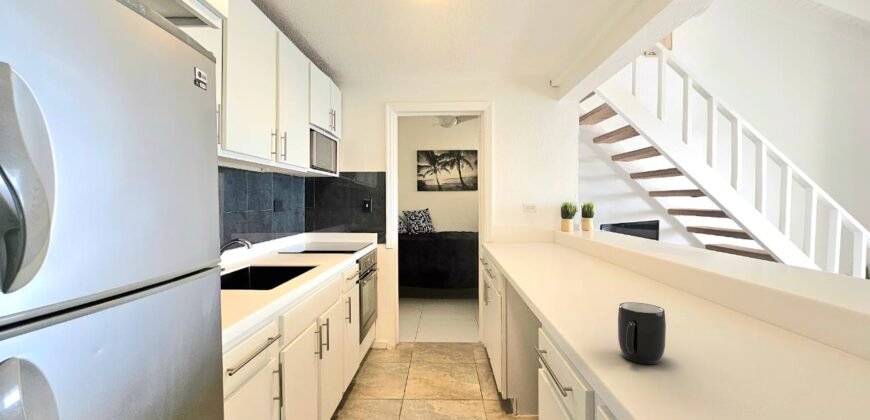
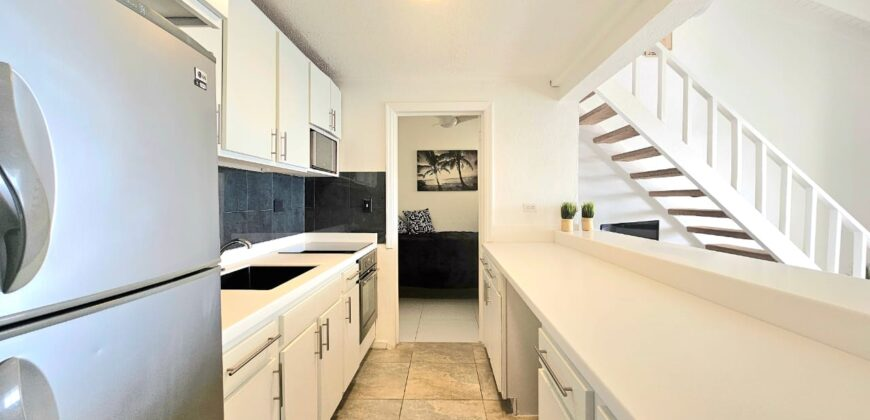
- mug [617,301,667,365]
